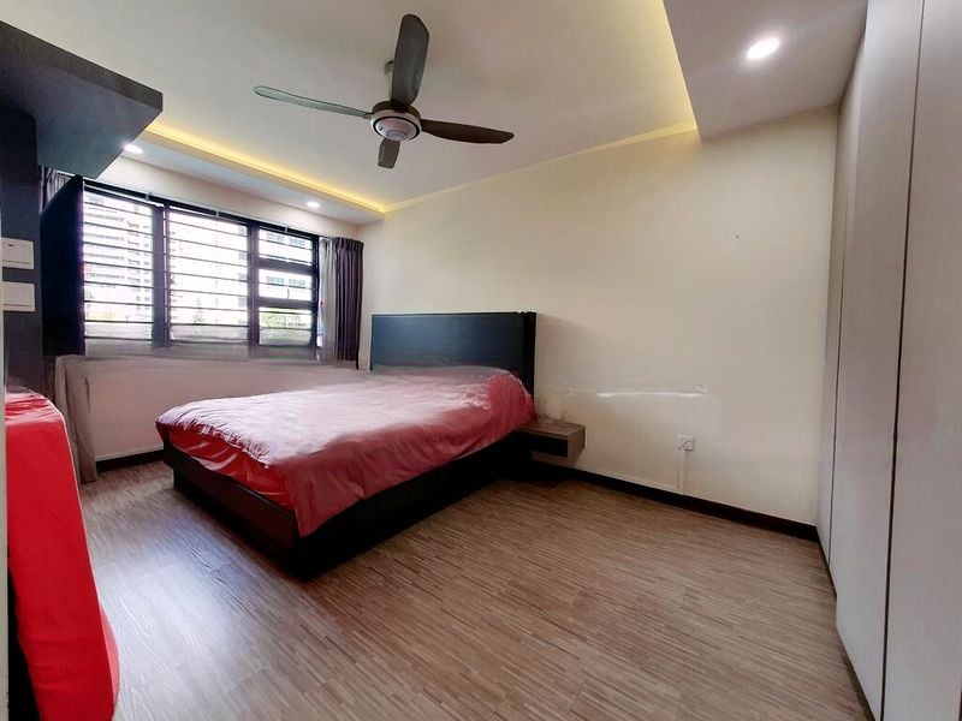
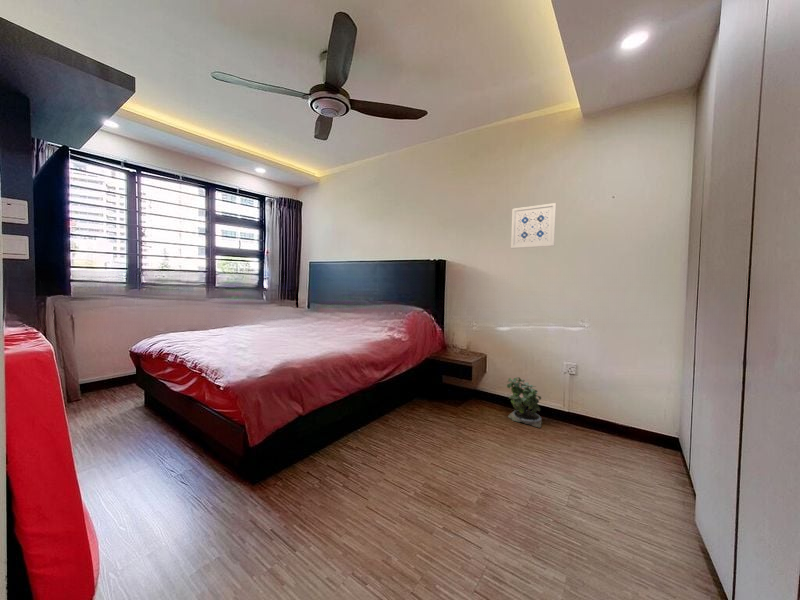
+ wall art [510,202,557,249]
+ potted plant [506,376,543,429]
